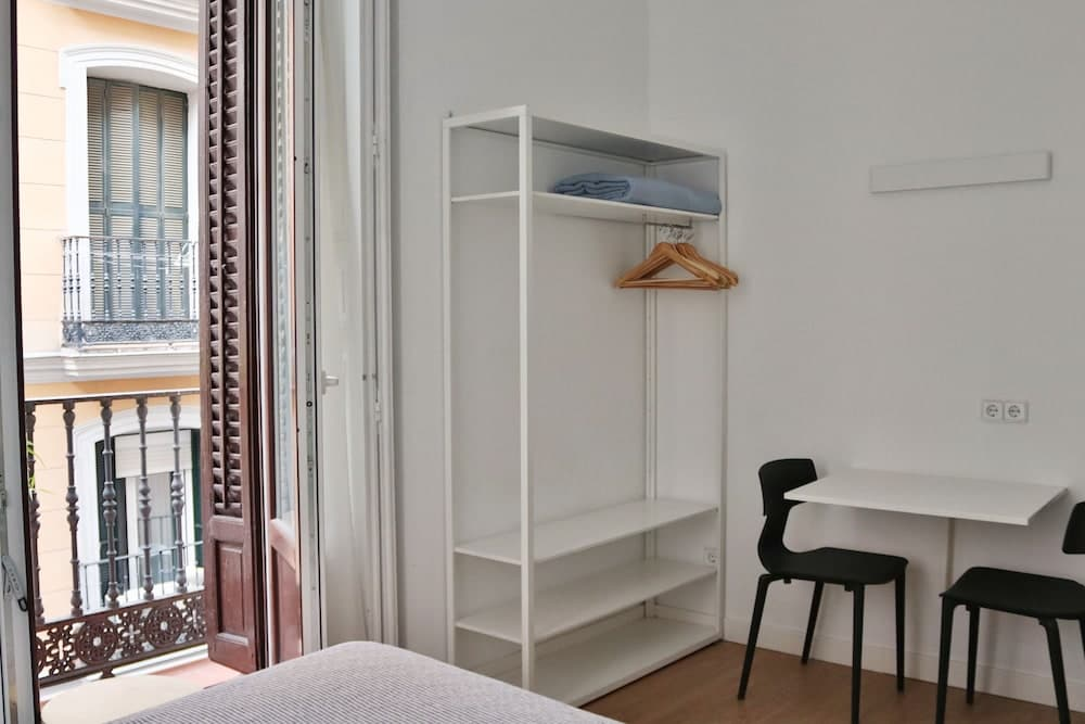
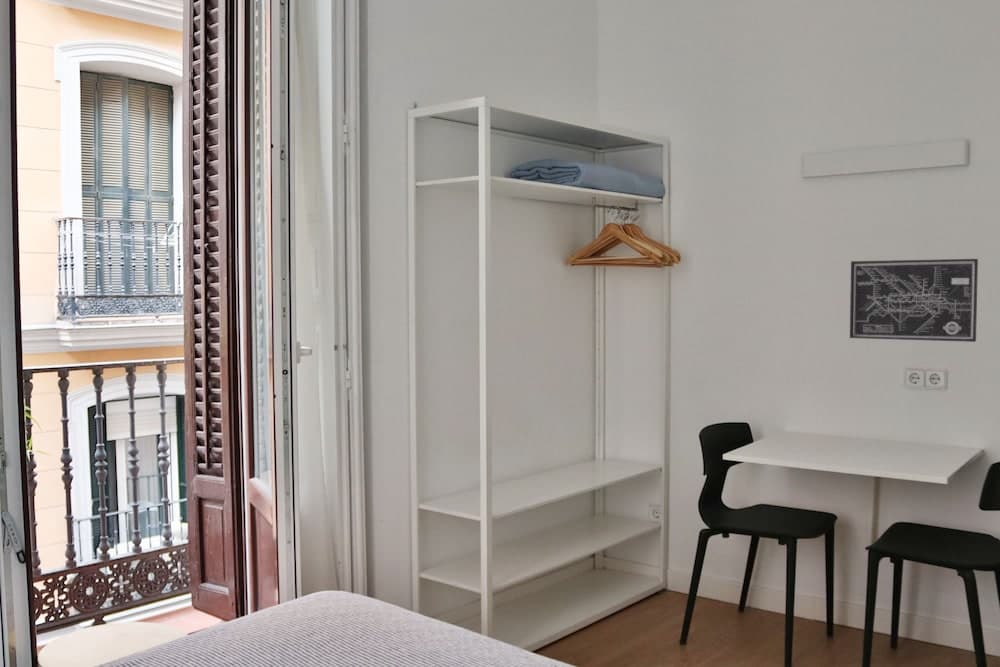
+ wall art [849,258,979,343]
